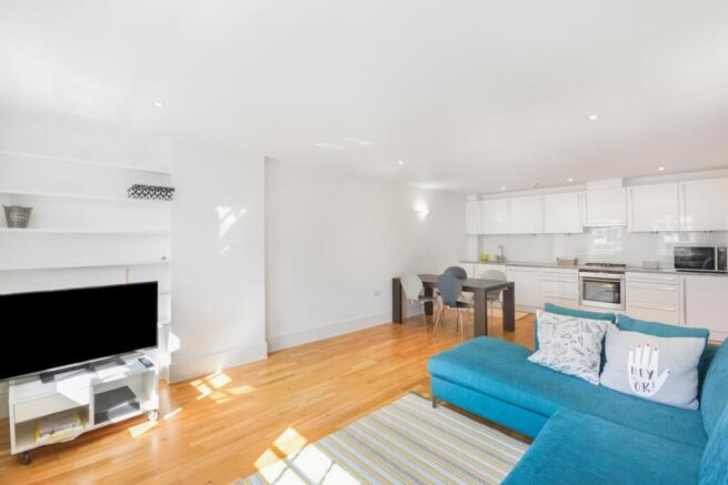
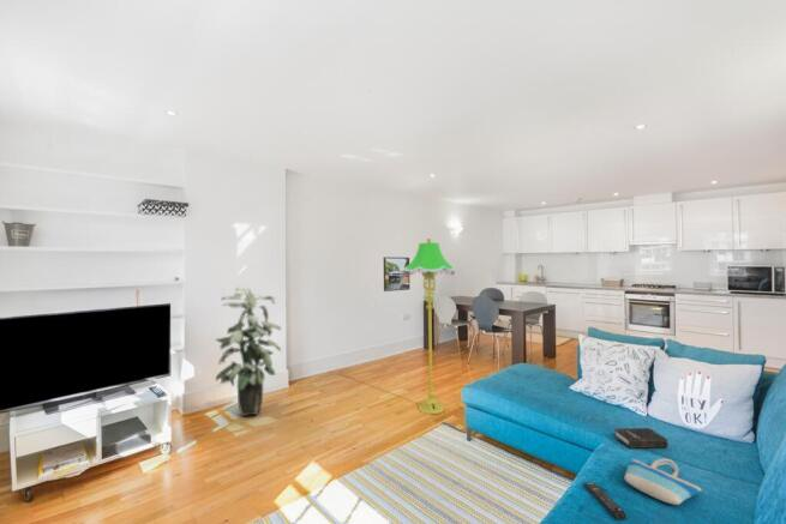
+ floor lamp [404,237,456,415]
+ indoor plant [214,285,282,417]
+ remote control [582,482,628,522]
+ hardback book [613,427,670,450]
+ tote bag [623,458,703,506]
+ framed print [383,255,410,293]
